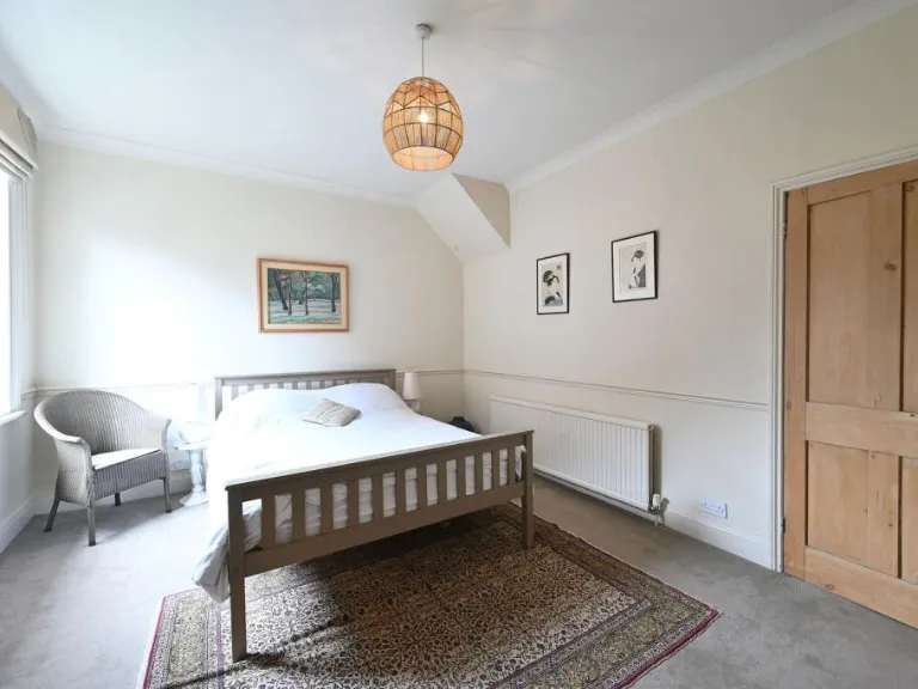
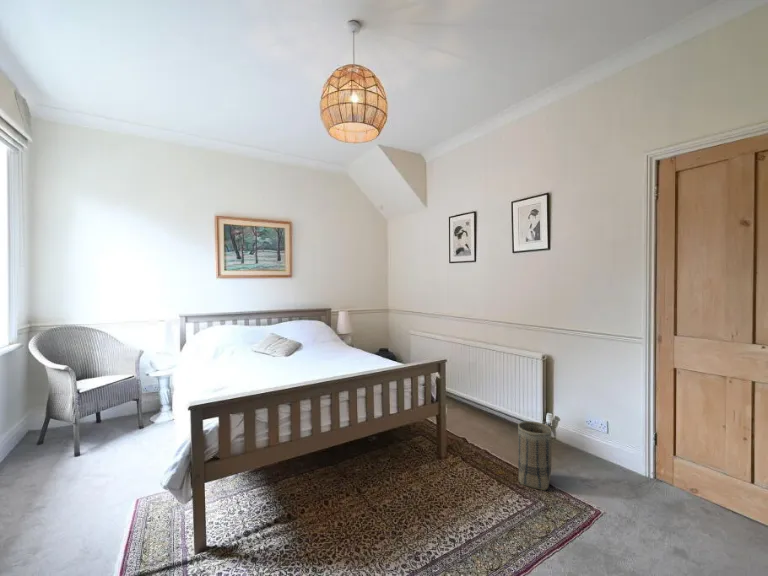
+ basket [517,420,552,492]
